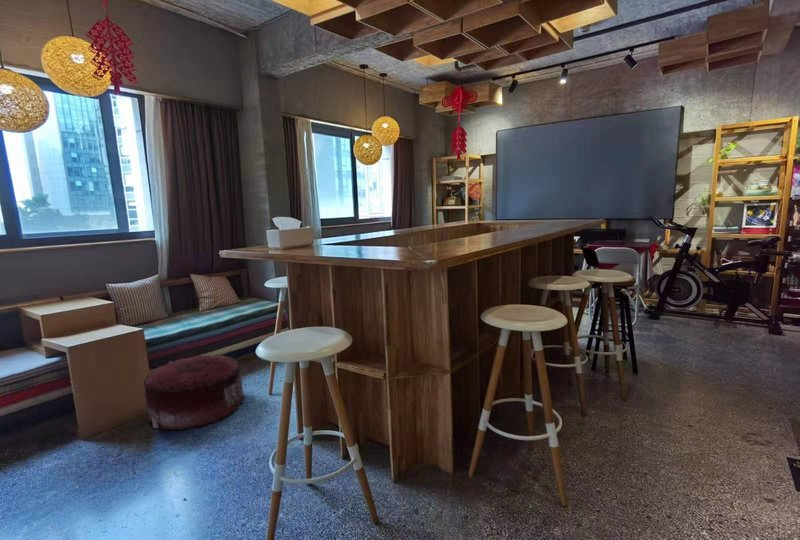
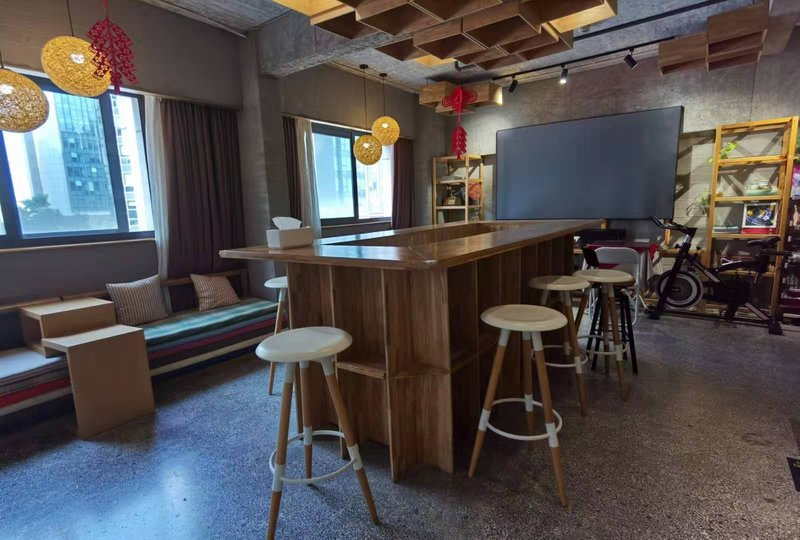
- pouf [143,353,247,431]
